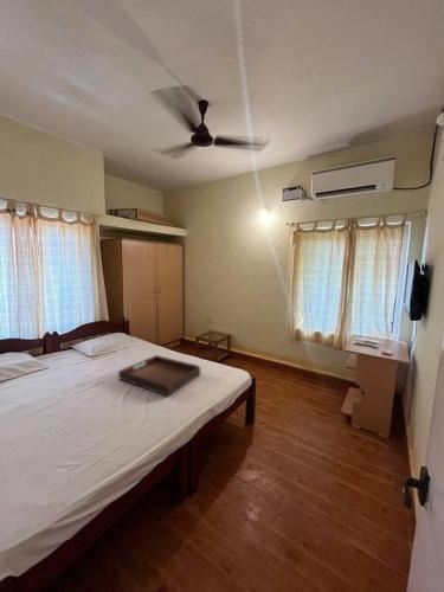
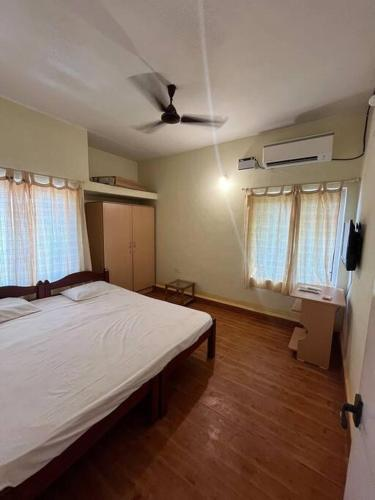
- serving tray [117,354,201,398]
